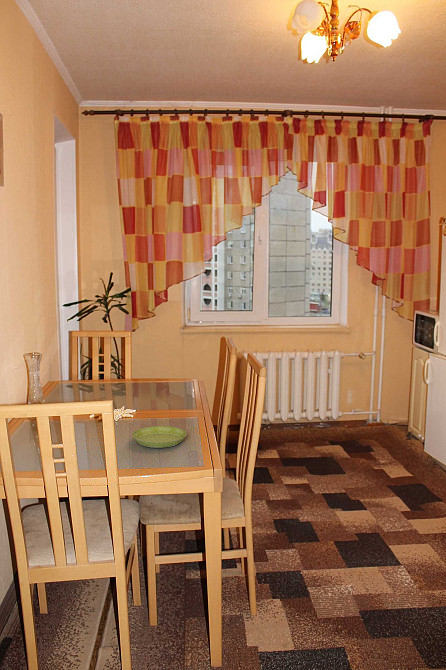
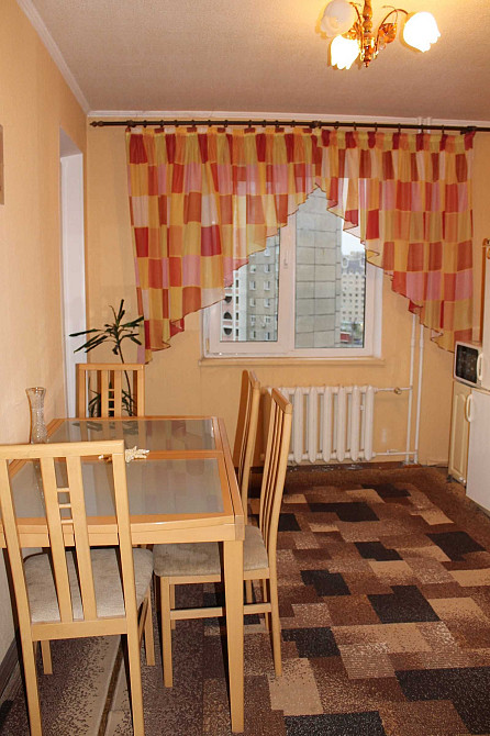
- saucer [131,425,188,449]
